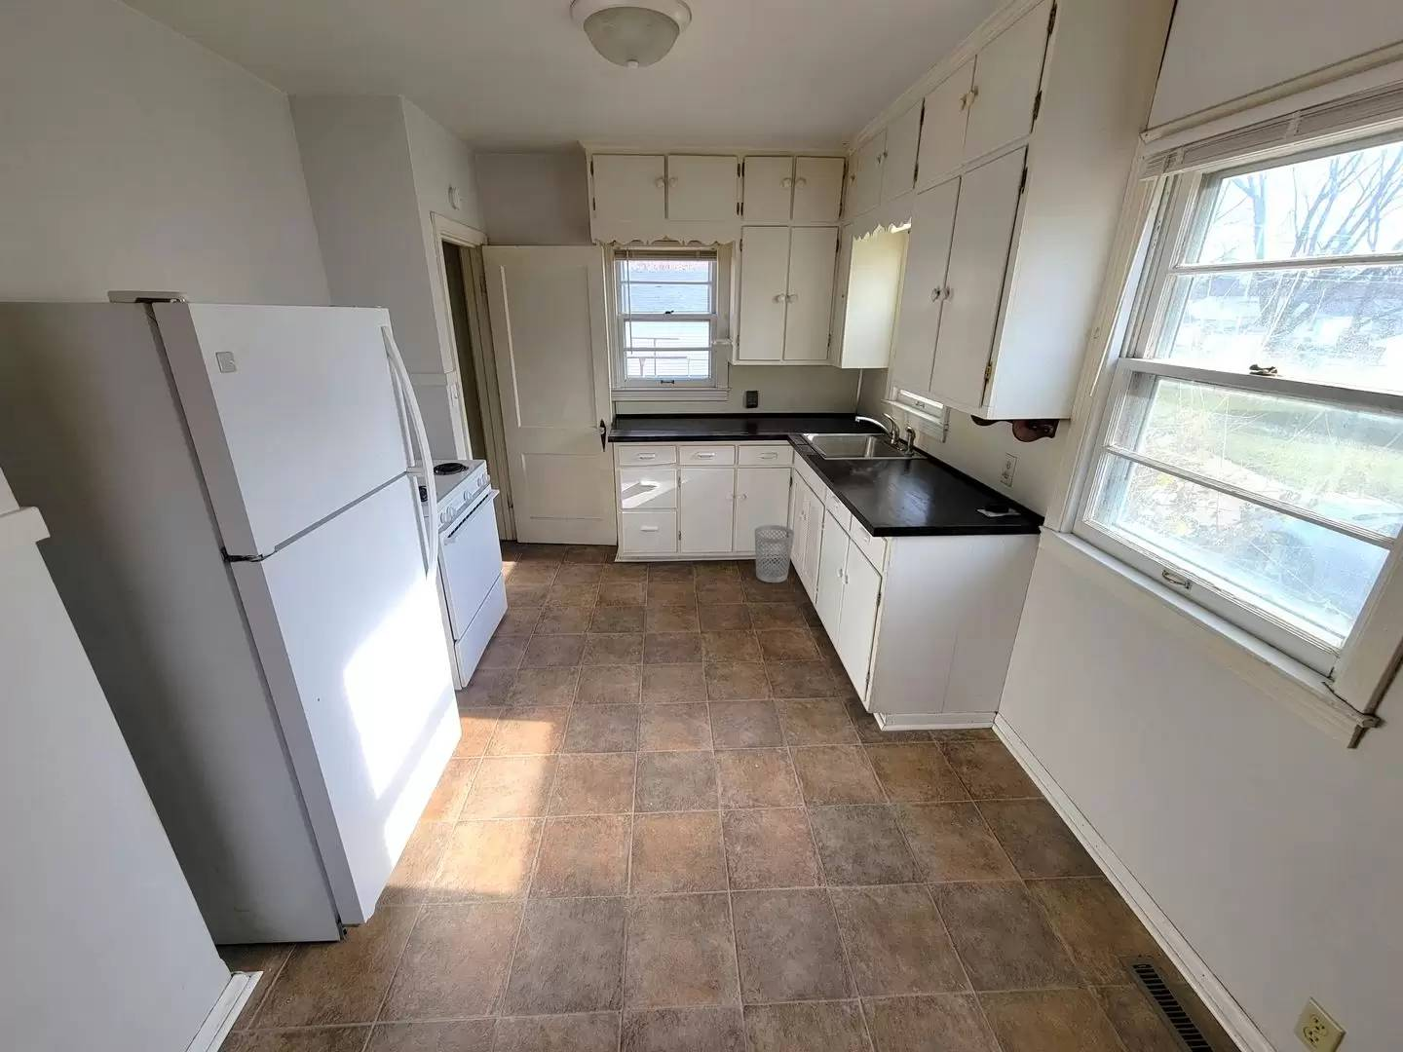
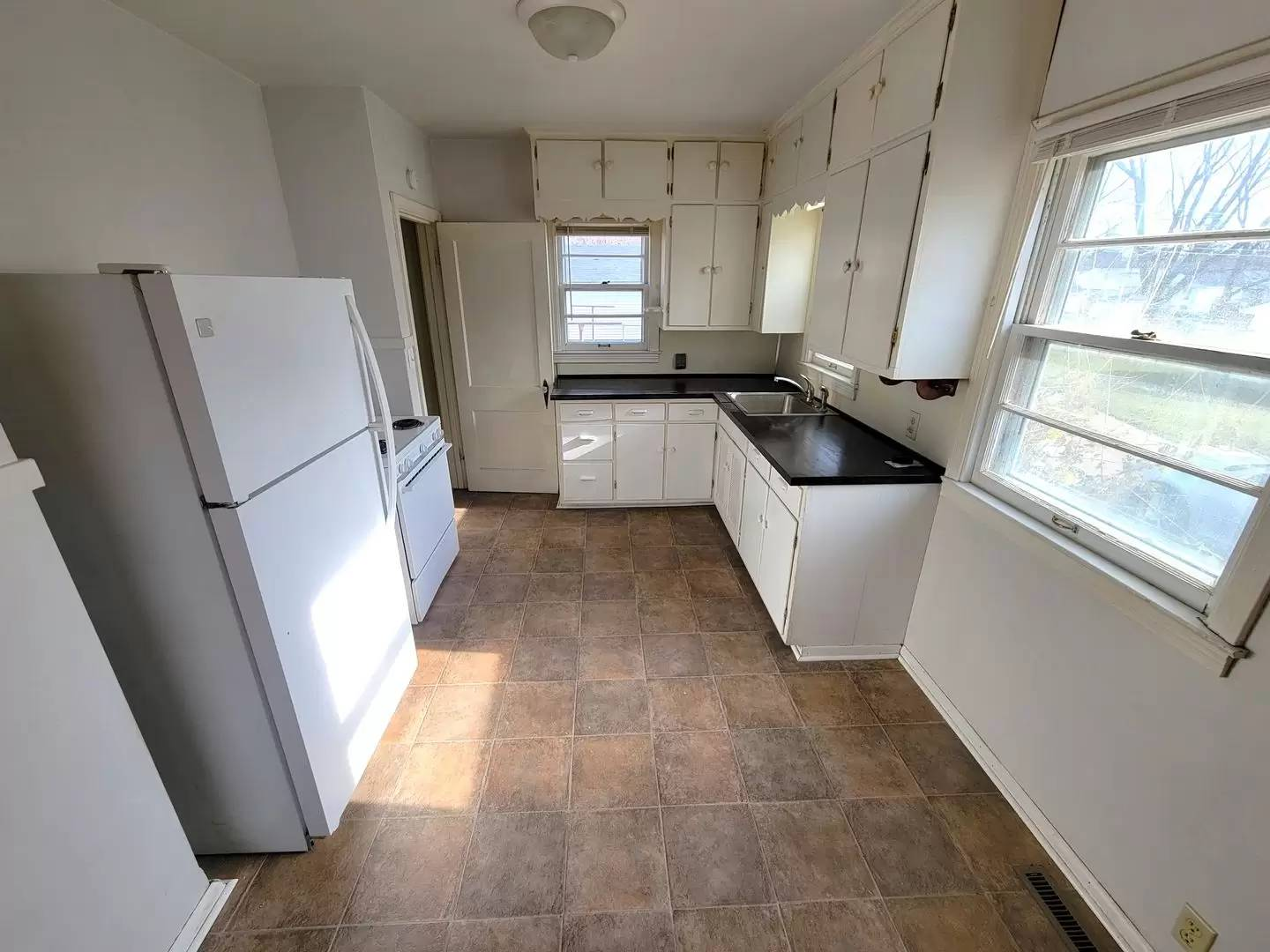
- wastebasket [755,524,795,583]
